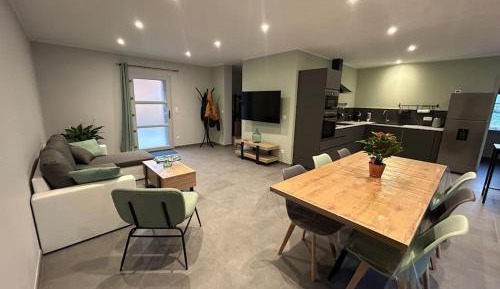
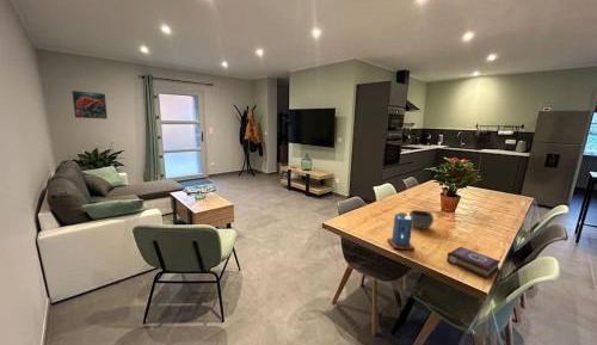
+ bowl [408,209,435,230]
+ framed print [70,90,109,121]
+ book [445,246,501,279]
+ candle [386,211,416,251]
